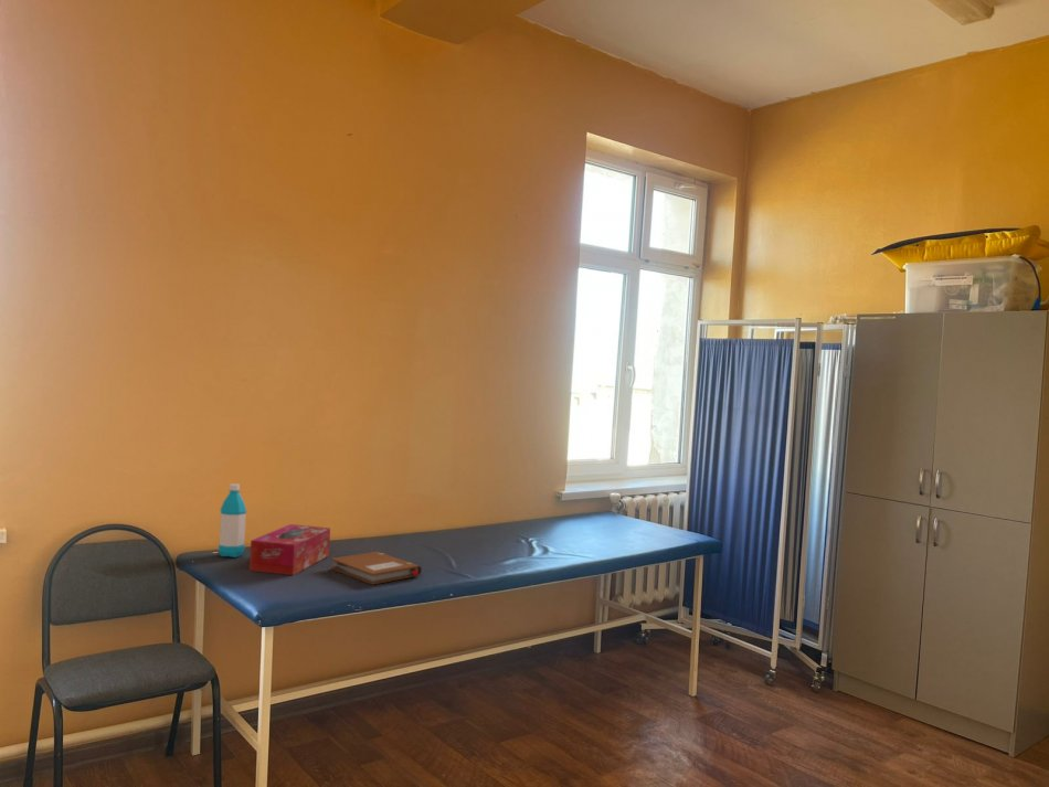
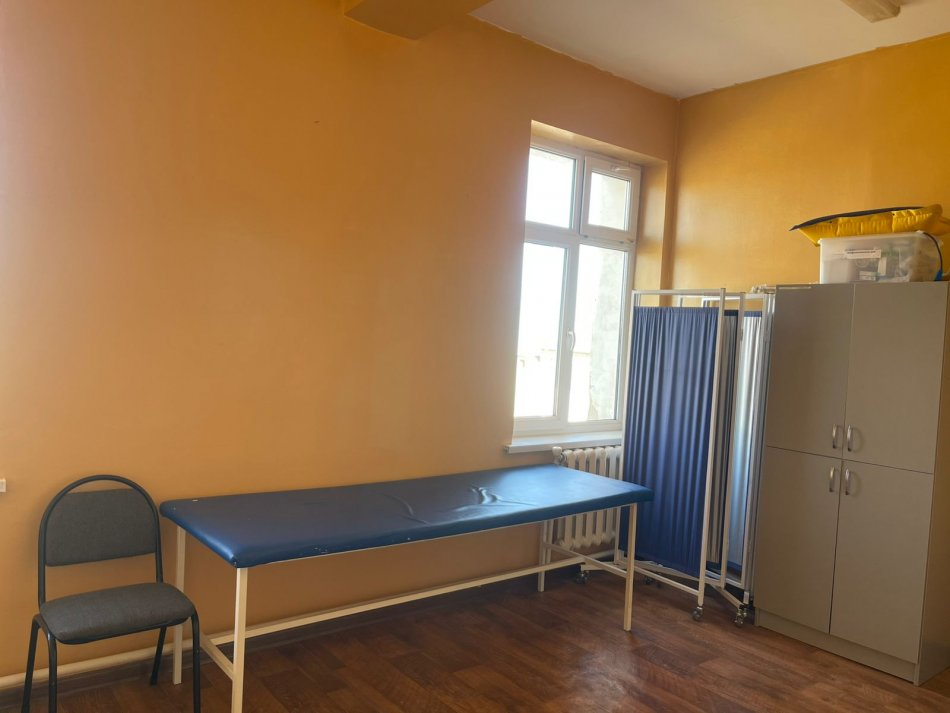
- tissue box [248,523,331,576]
- notebook [329,551,423,585]
- water bottle [218,482,247,559]
